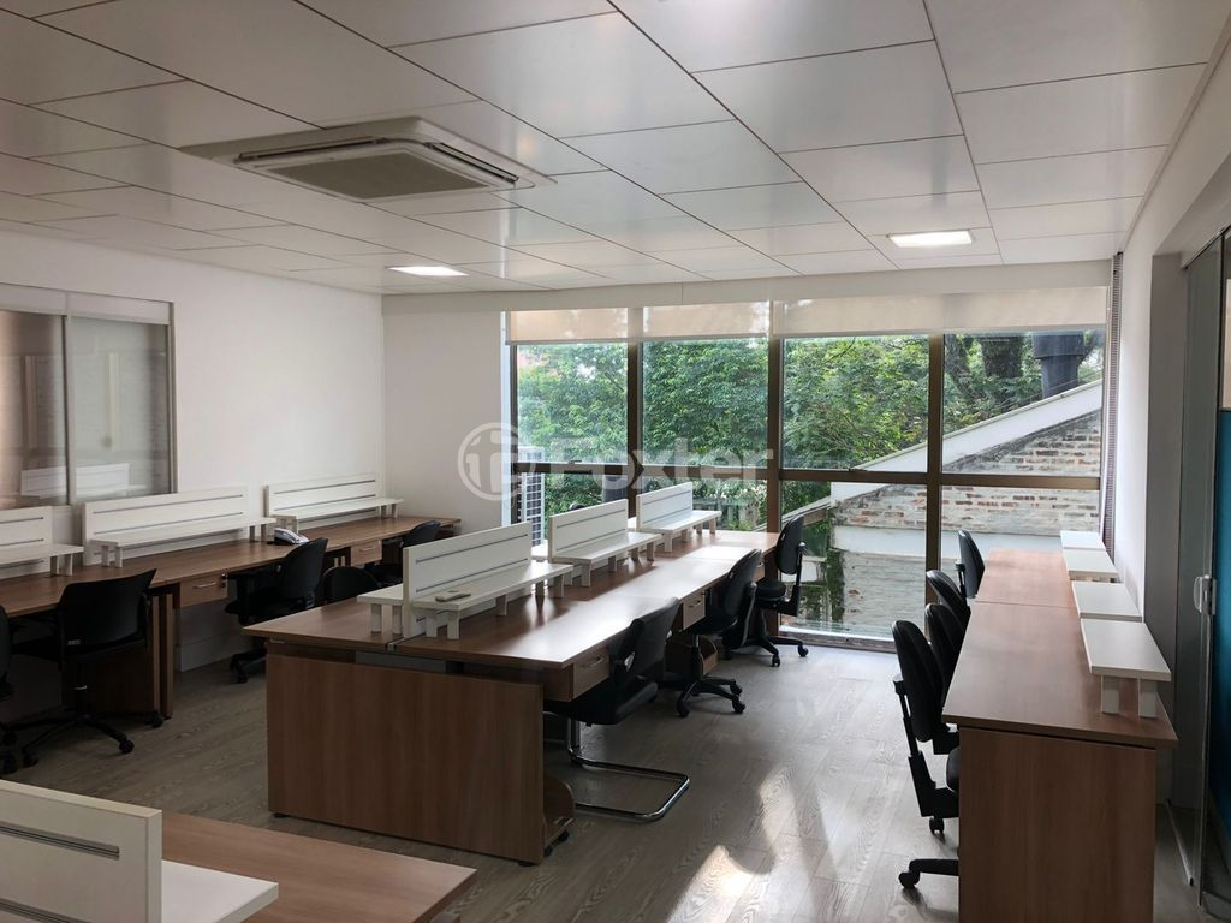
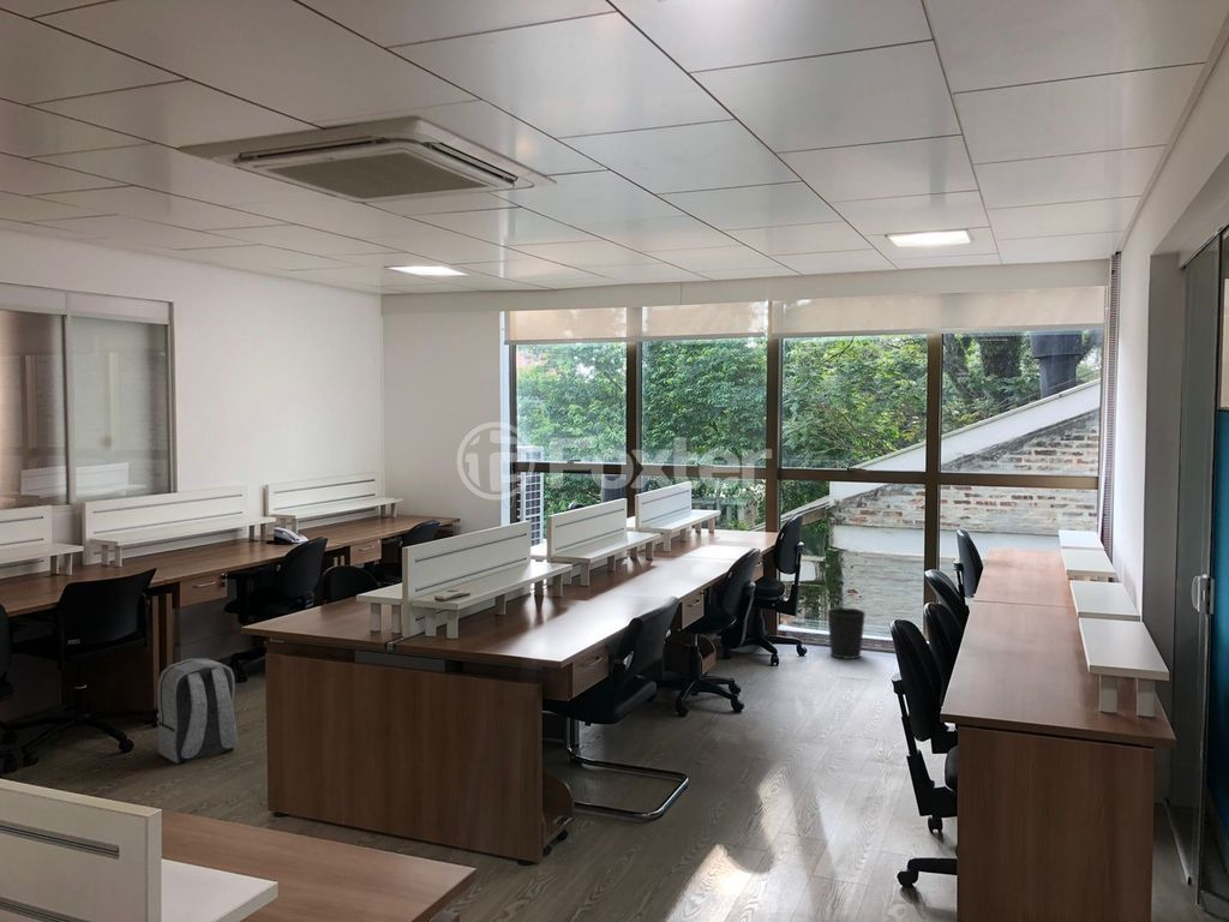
+ backpack [156,658,239,765]
+ wastebasket [826,607,867,660]
